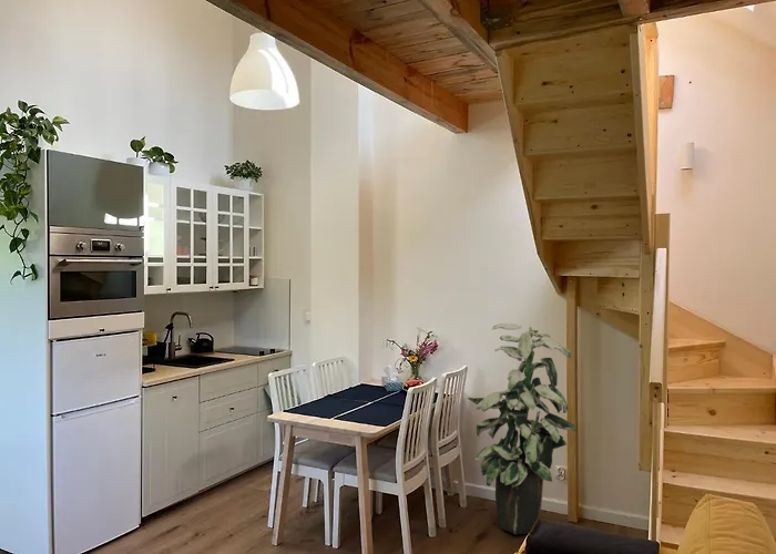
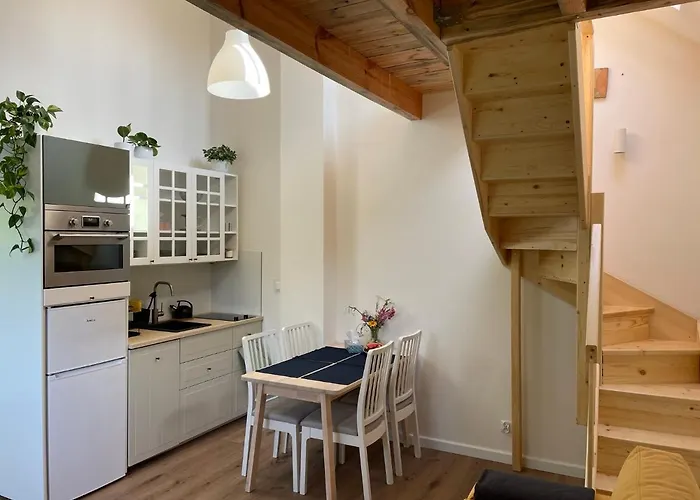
- indoor plant [467,322,578,535]
